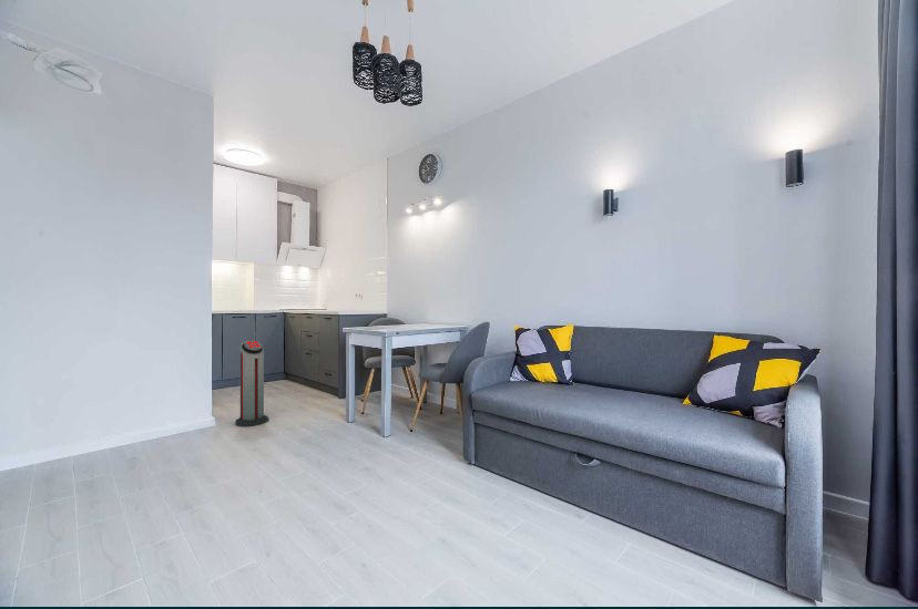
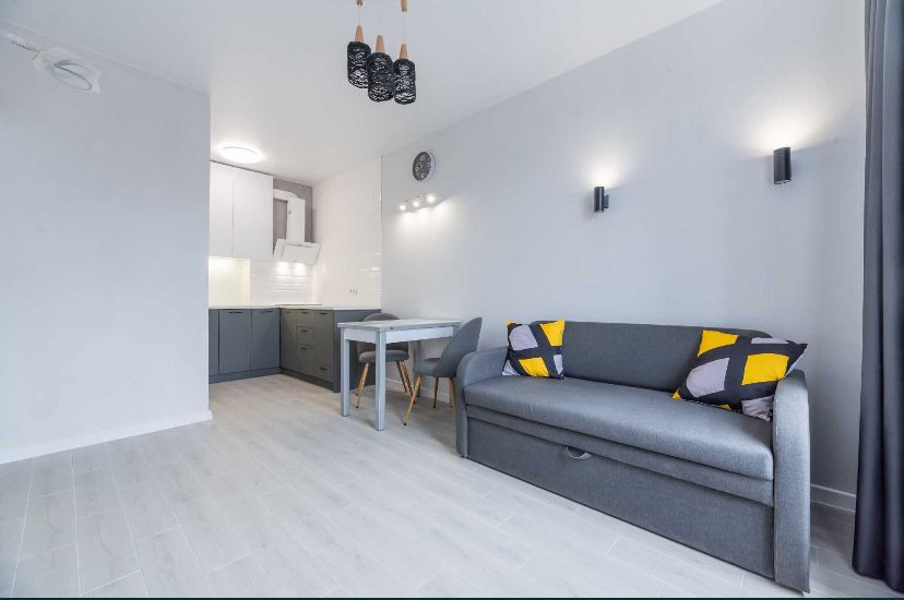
- air purifier [234,339,269,427]
